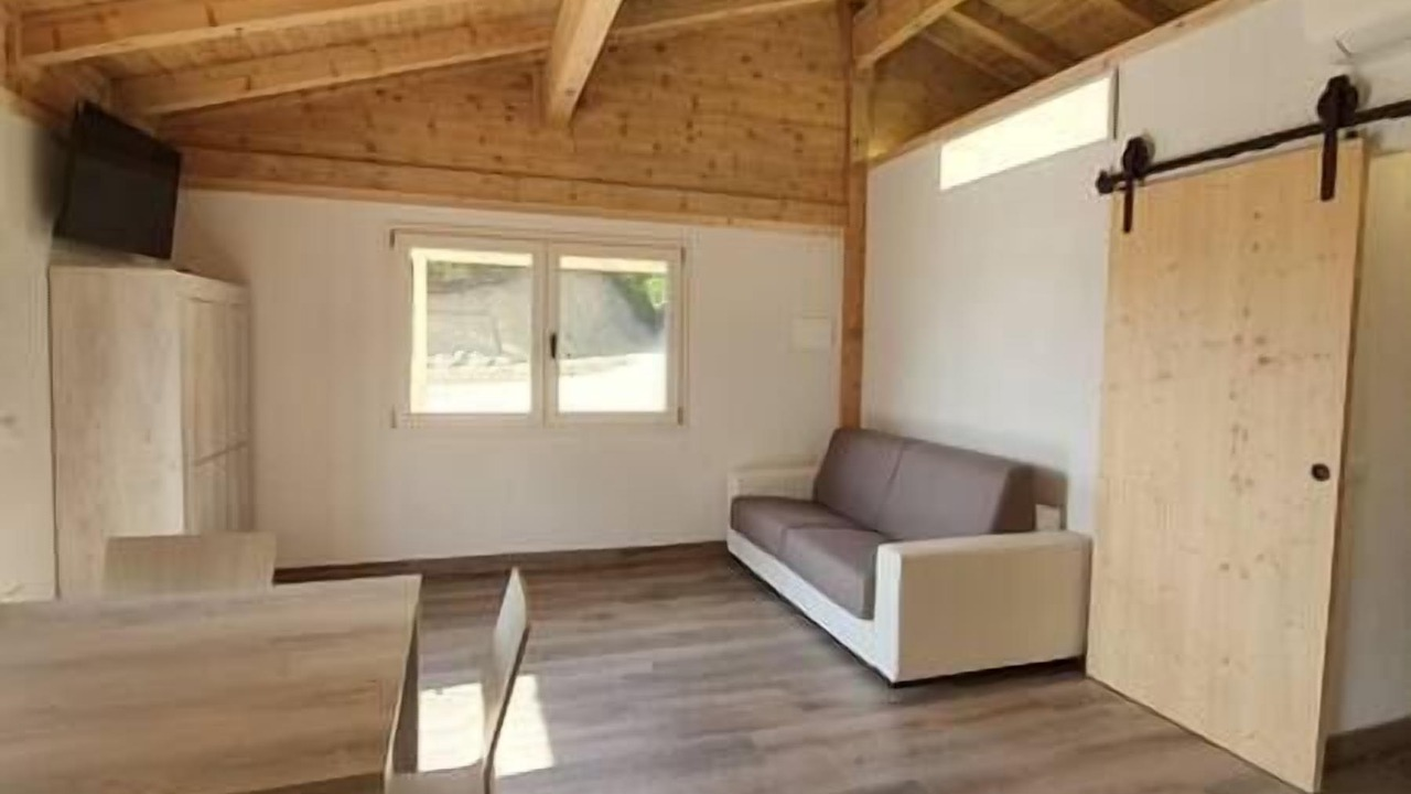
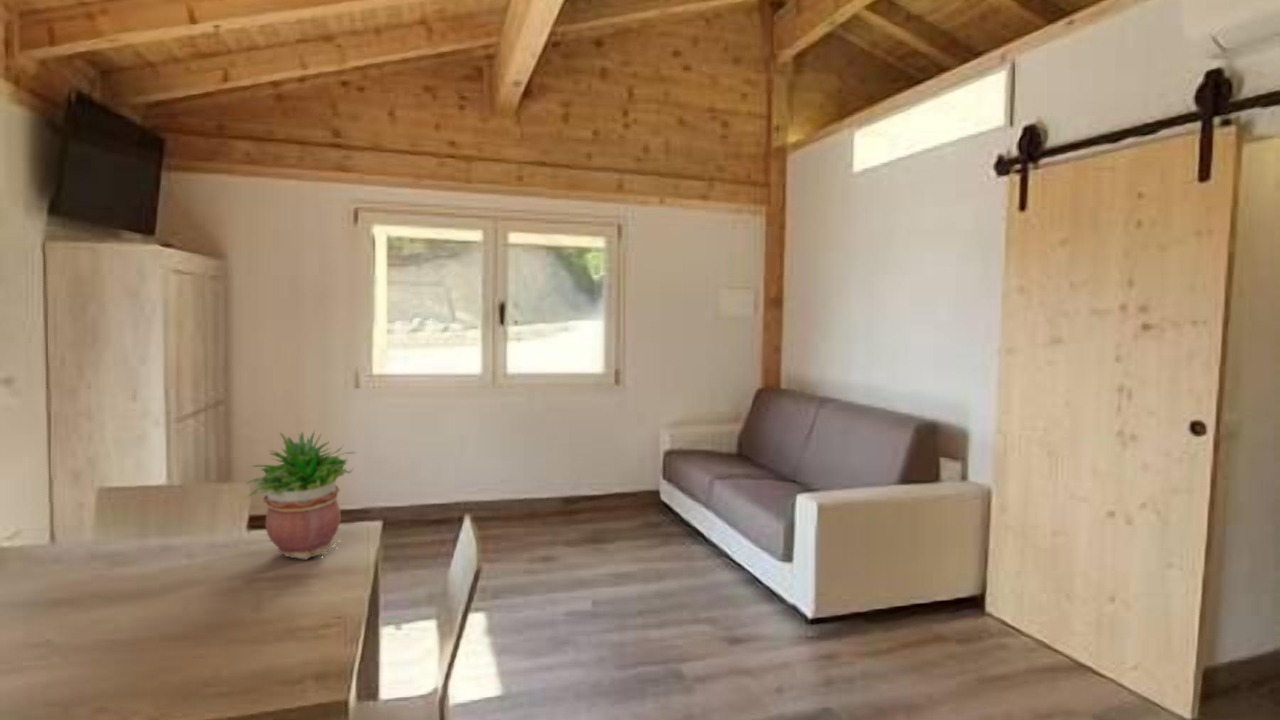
+ potted plant [244,429,357,562]
